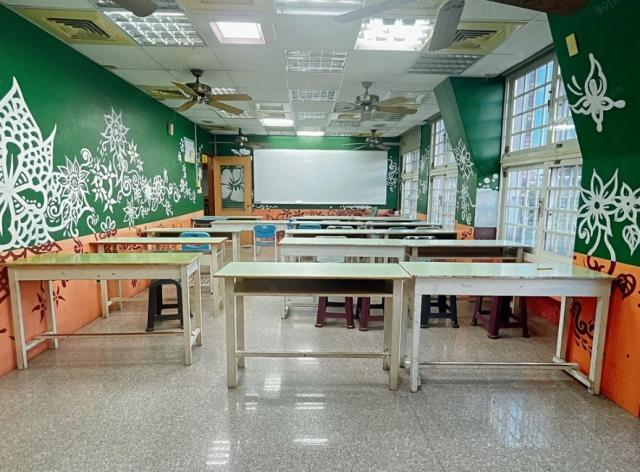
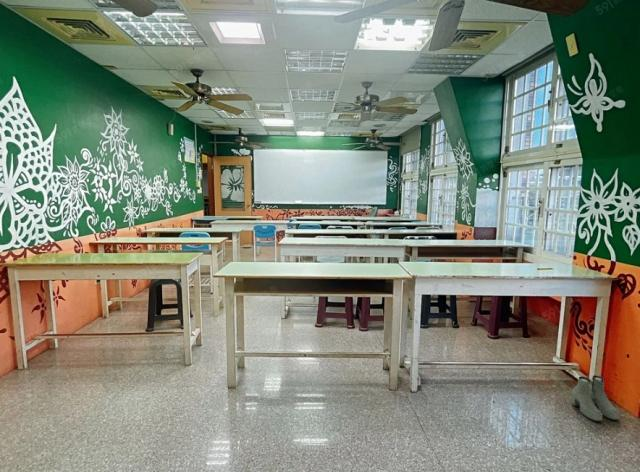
+ boots [571,374,620,422]
